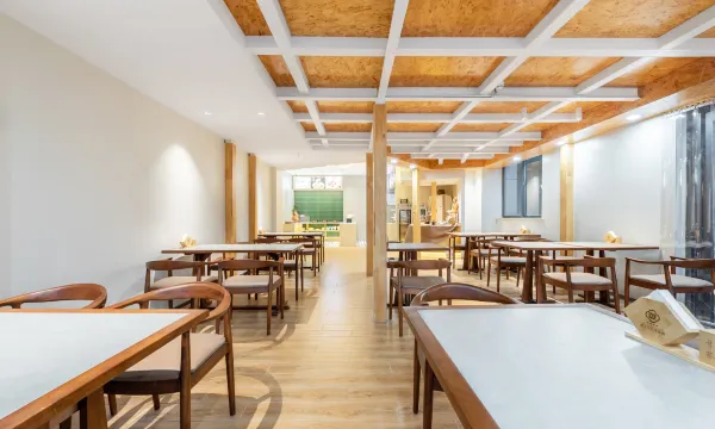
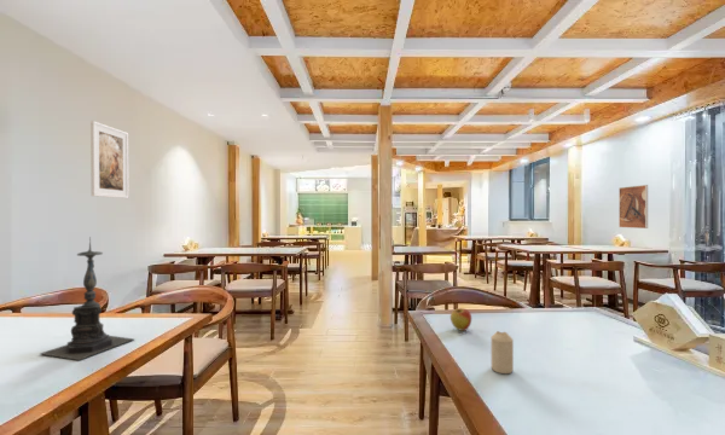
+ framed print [617,184,649,230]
+ apple [450,307,472,332]
+ candle [491,330,515,375]
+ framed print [89,120,130,199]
+ candle holder [39,236,135,361]
